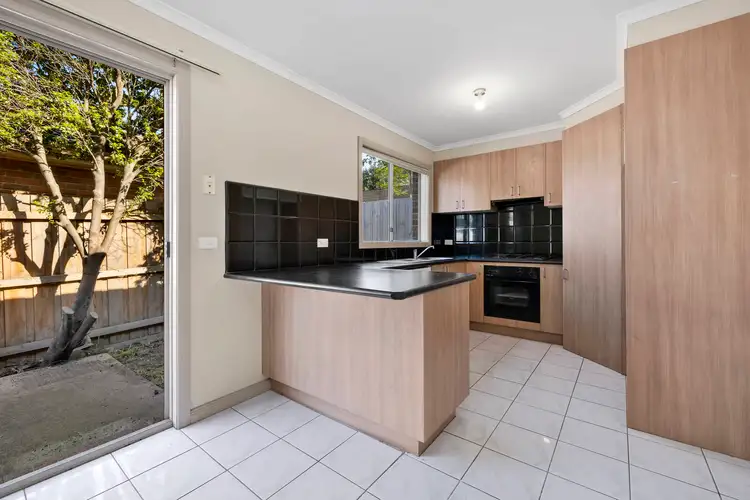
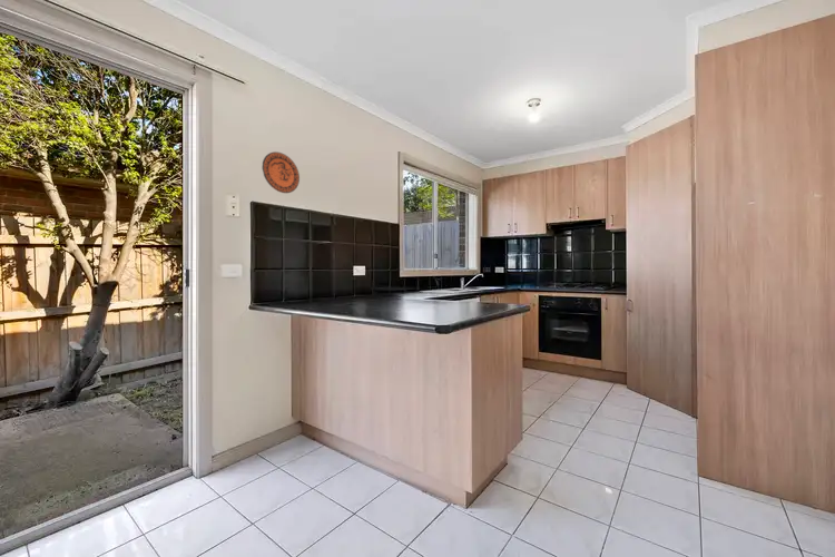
+ decorative plate [262,150,301,194]
